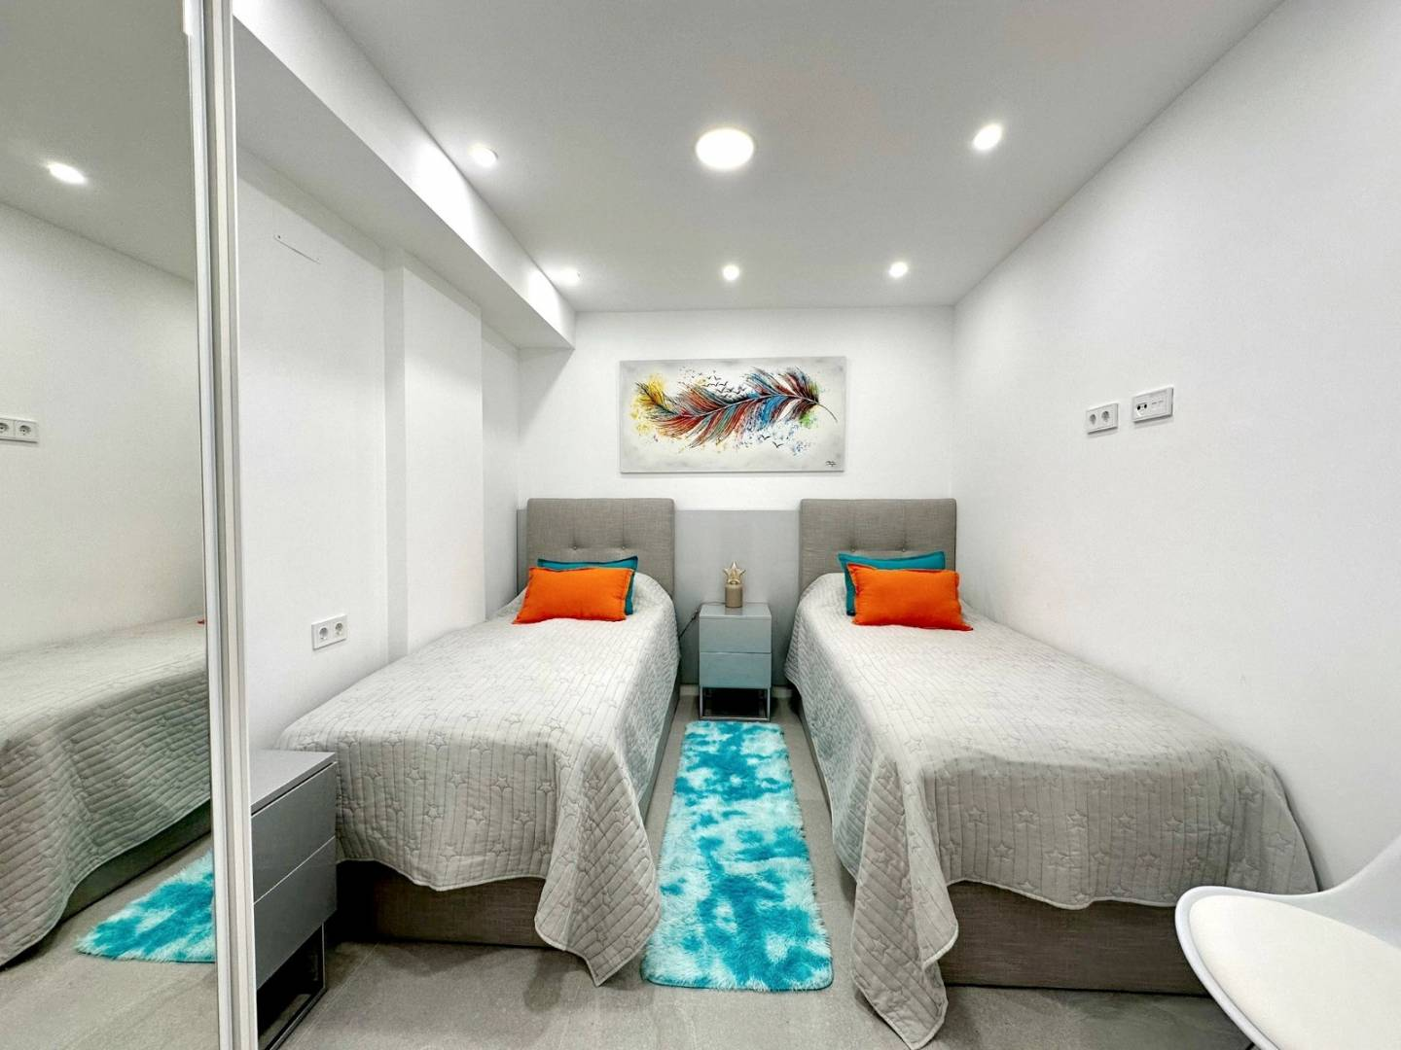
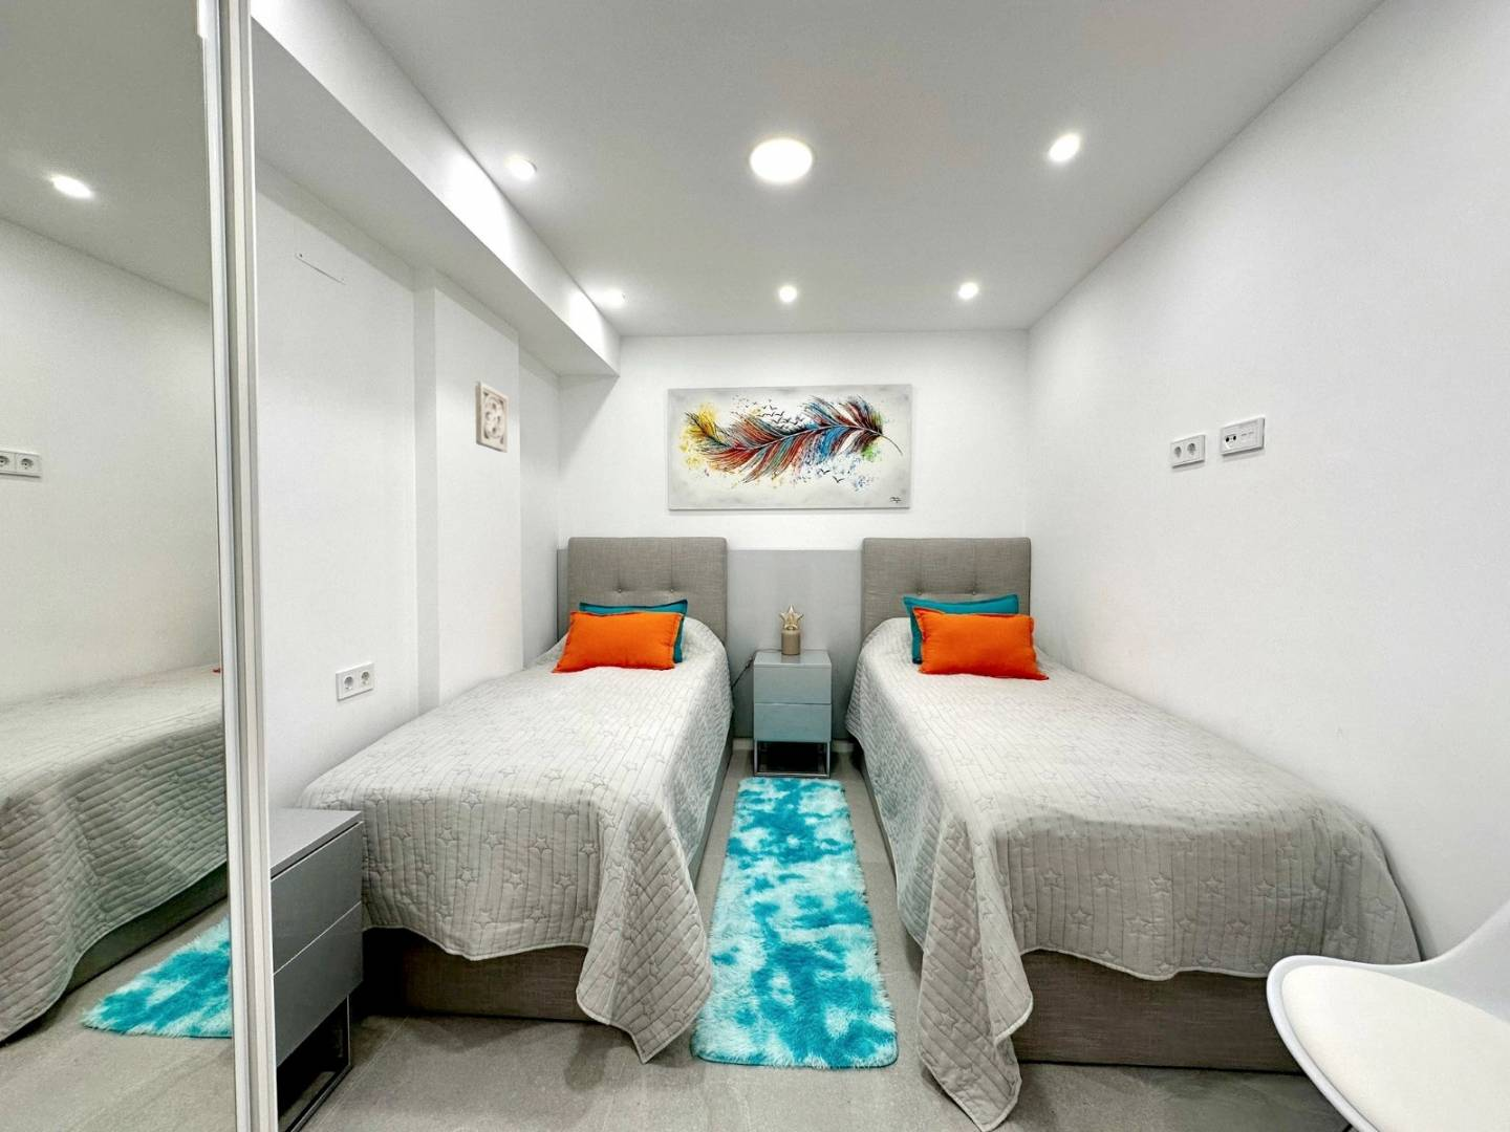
+ wall ornament [474,381,510,454]
